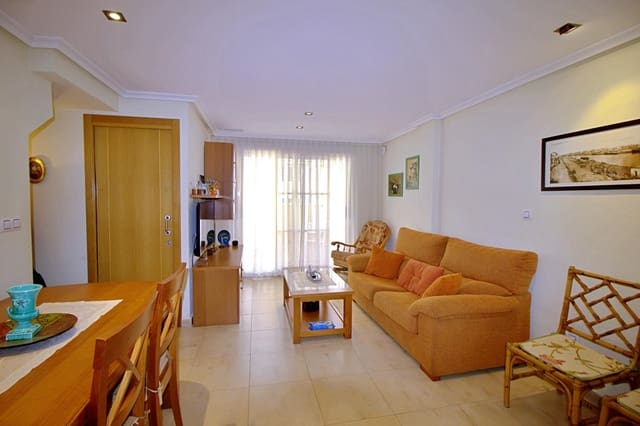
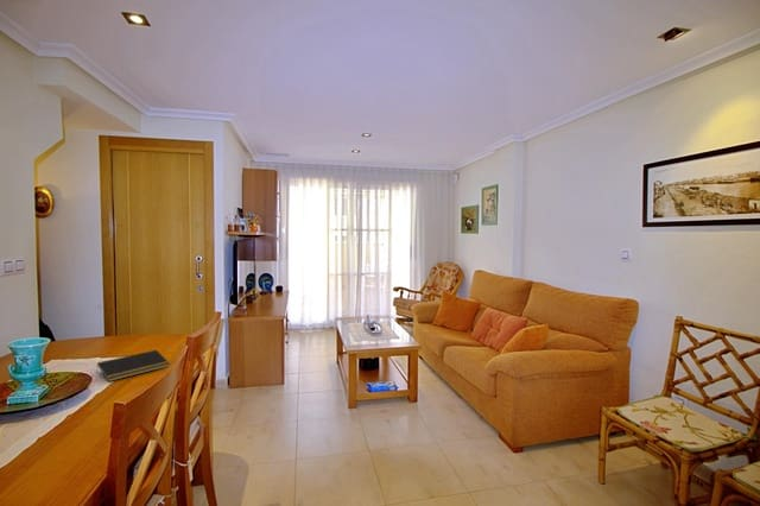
+ notepad [95,349,171,382]
